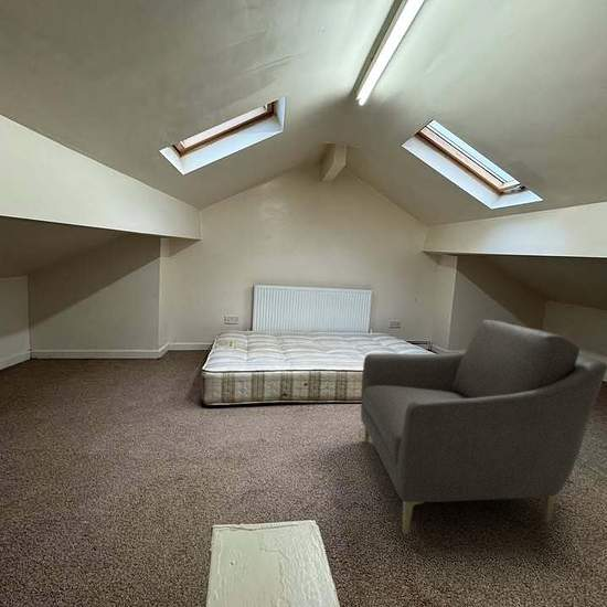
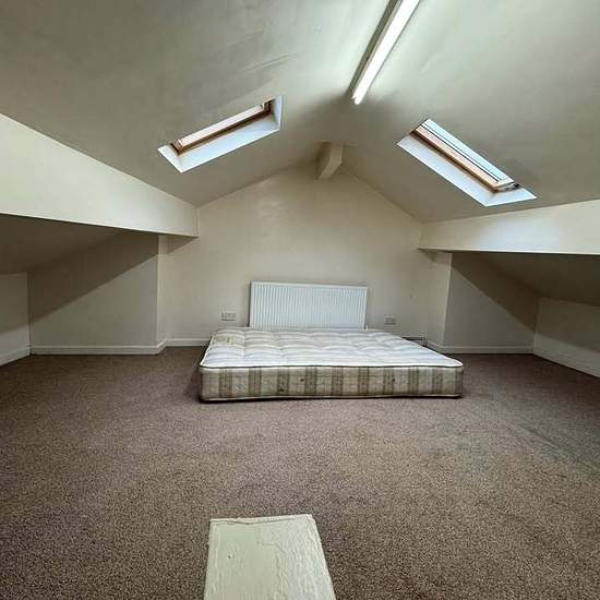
- chair [360,319,607,535]
